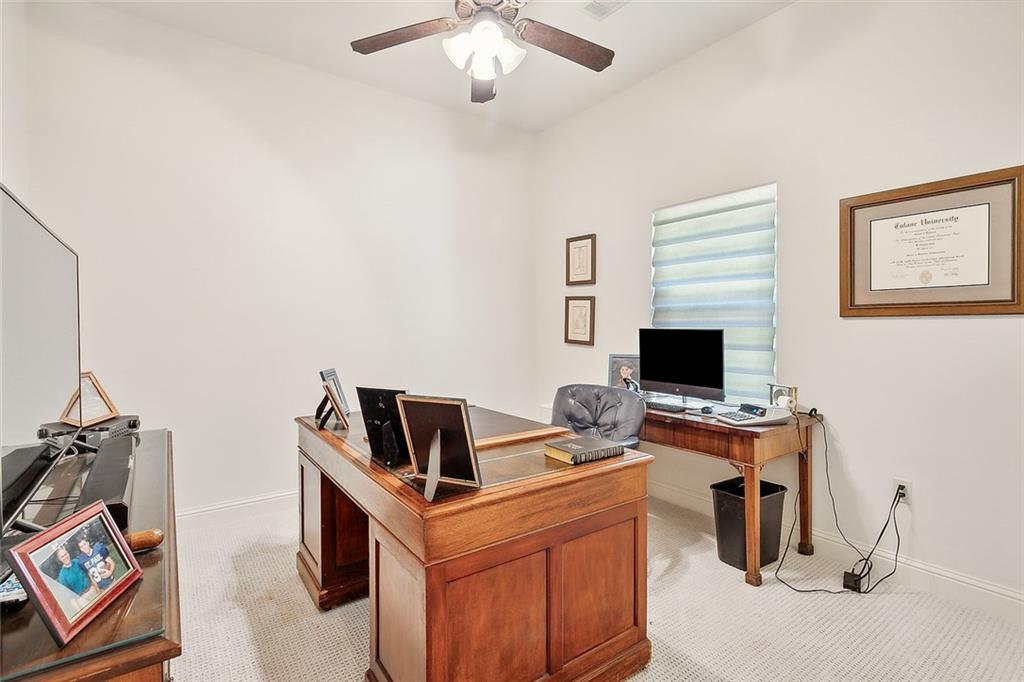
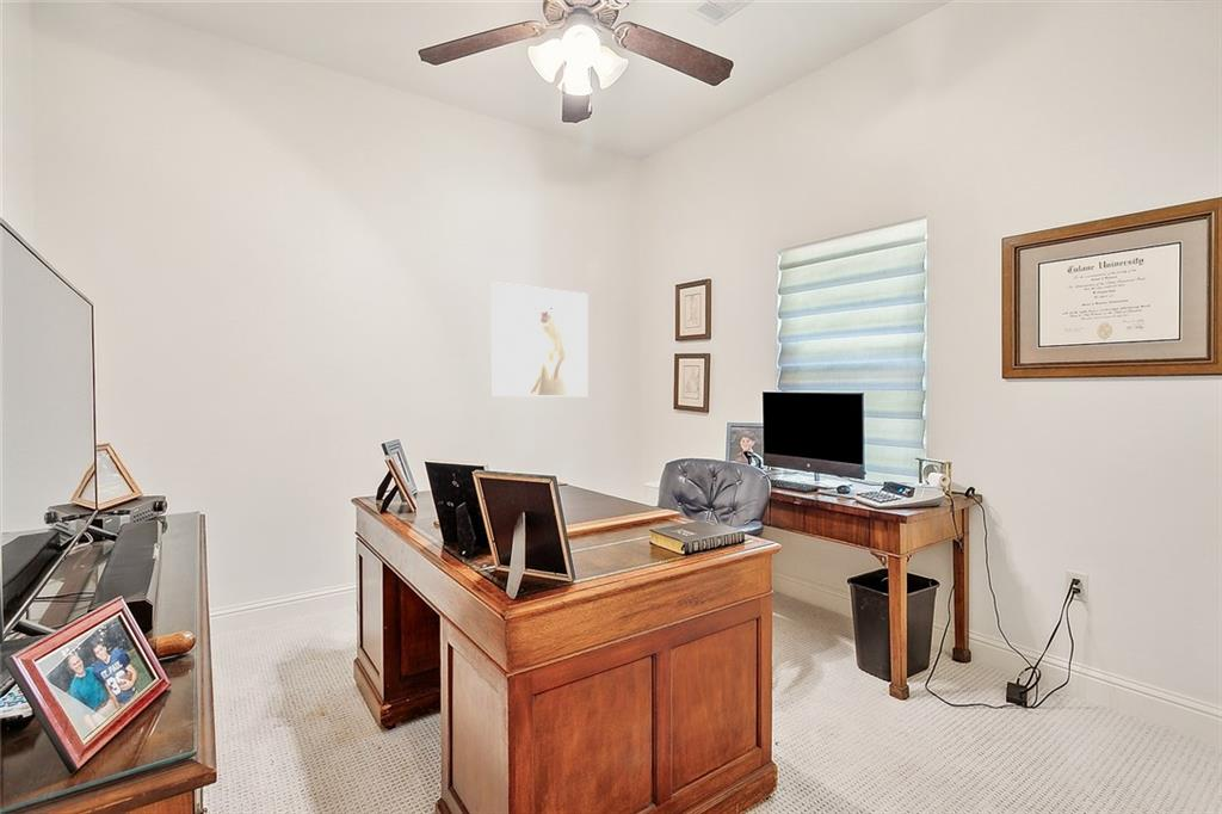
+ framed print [489,280,590,397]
